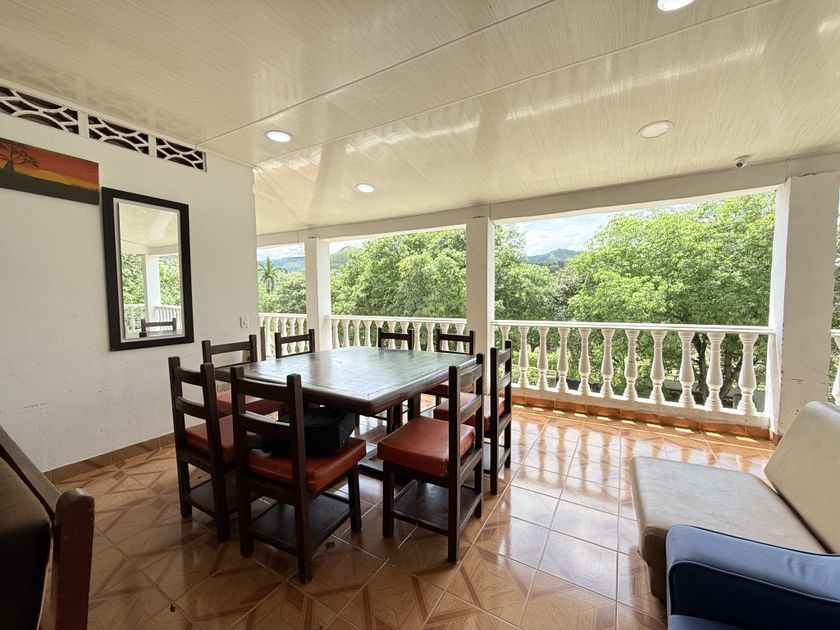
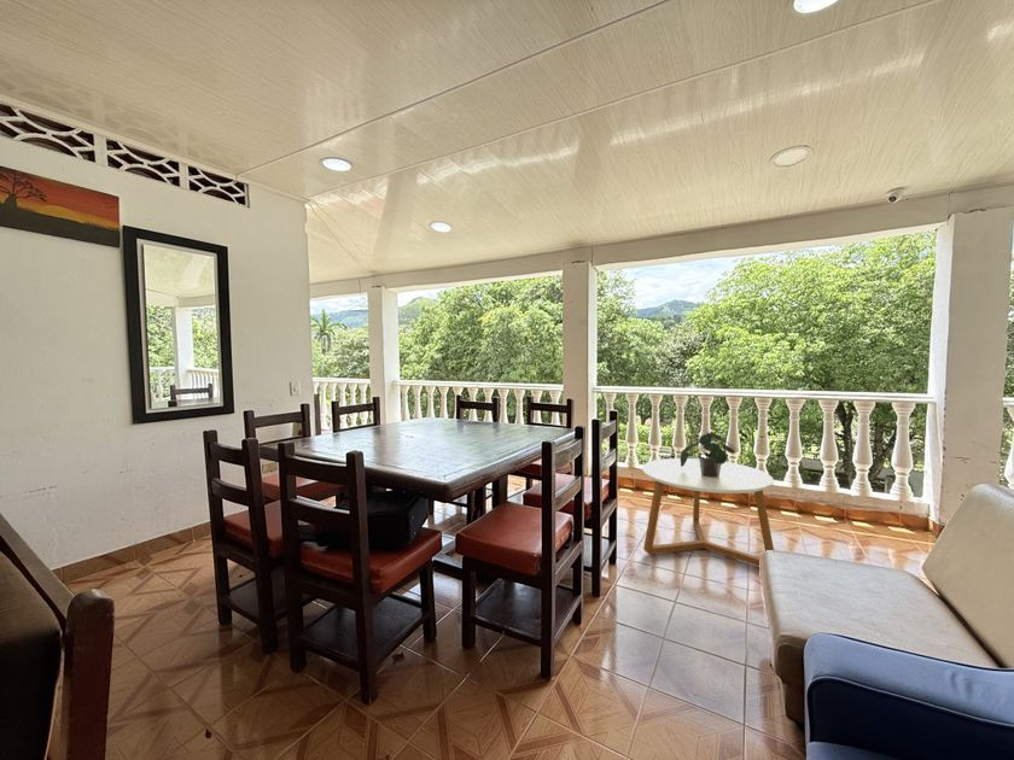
+ potted plant [678,432,738,478]
+ coffee table [641,457,775,567]
